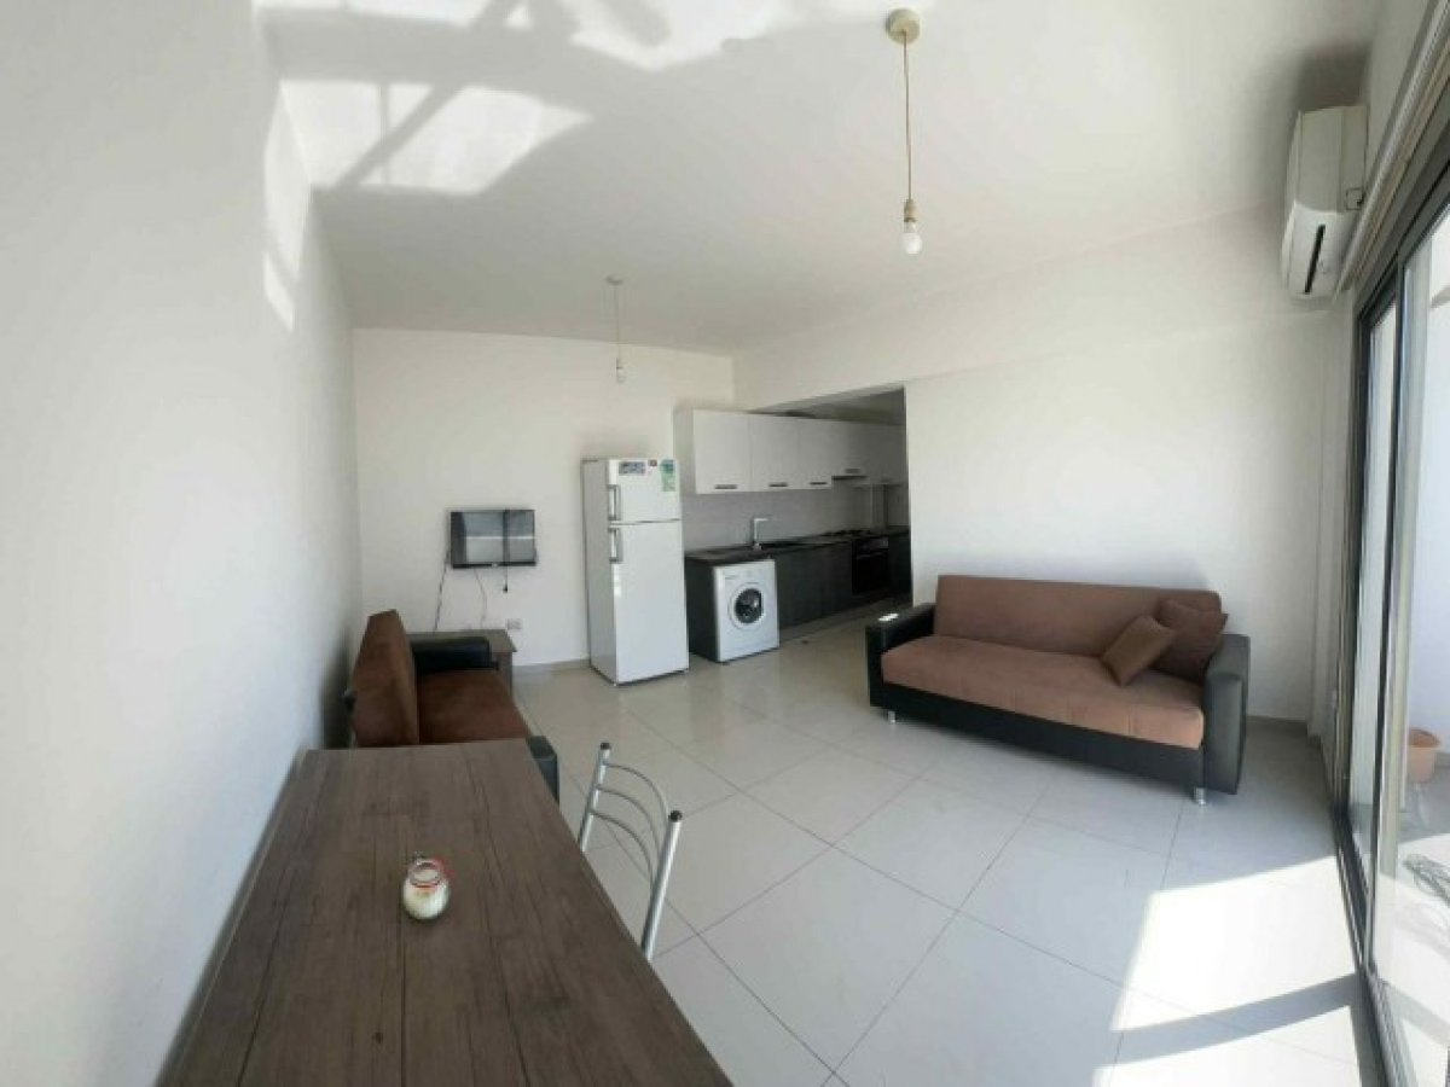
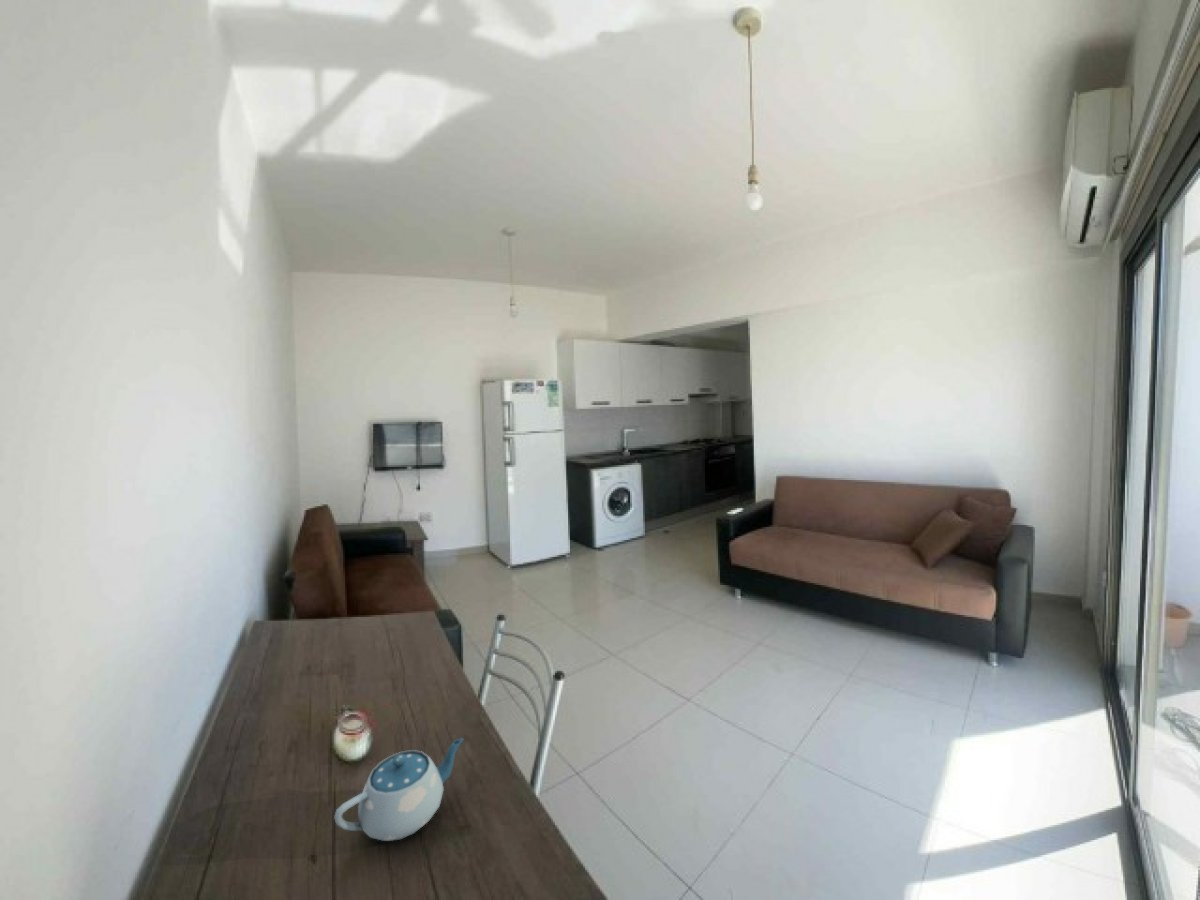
+ chinaware [333,737,465,842]
